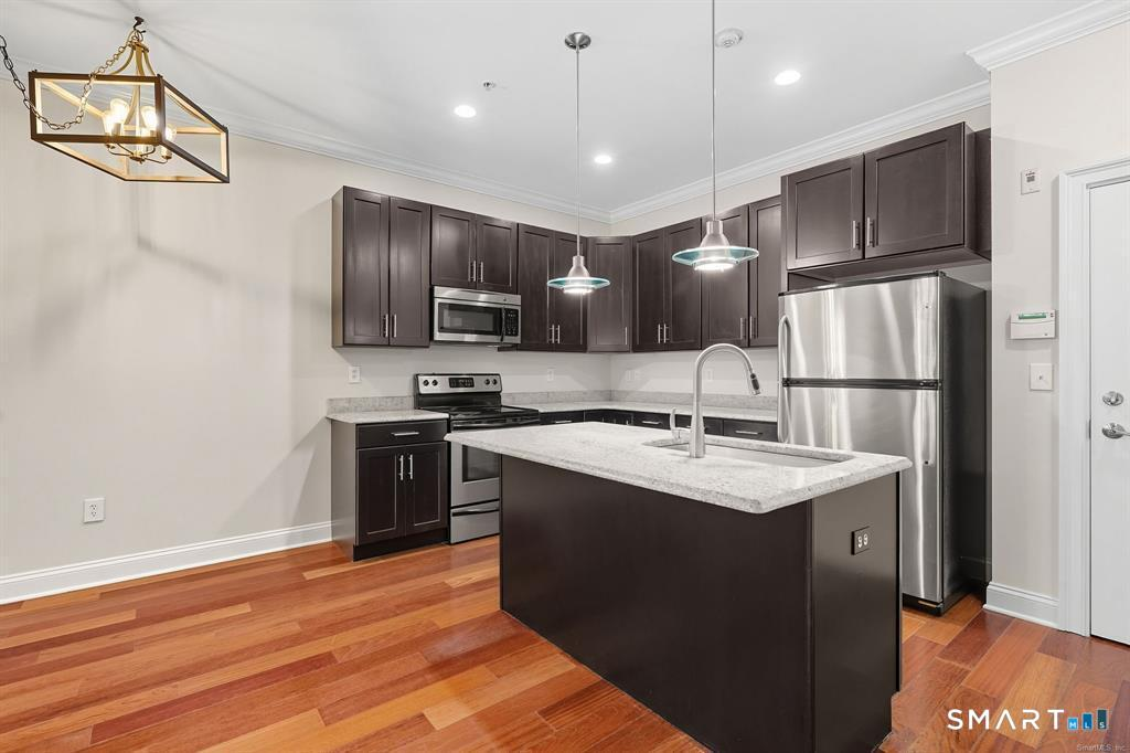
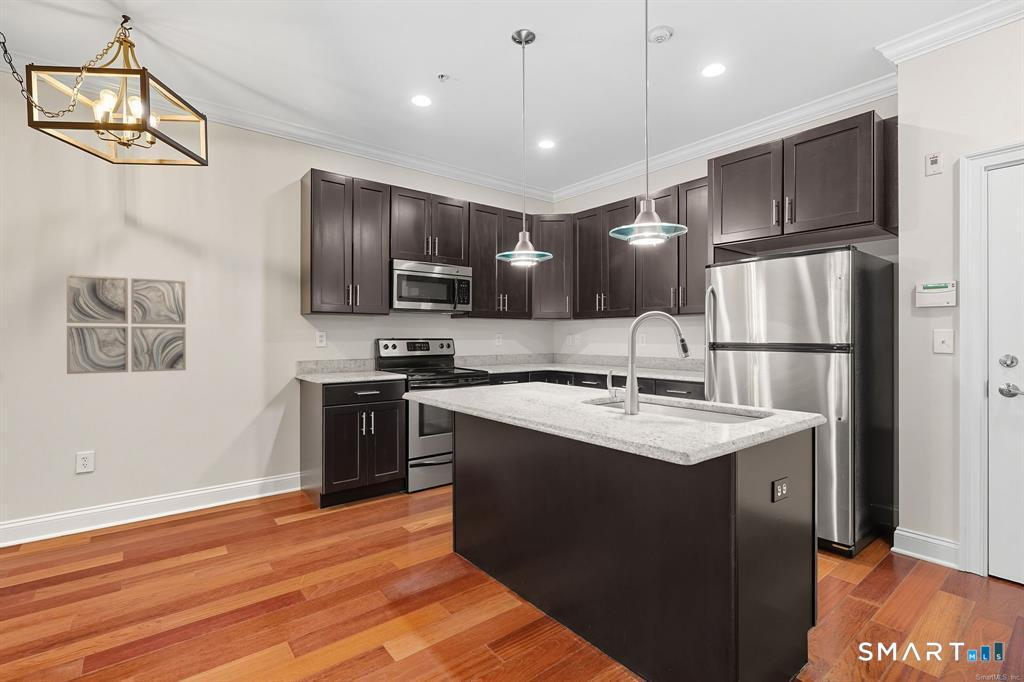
+ wall art [66,273,187,375]
